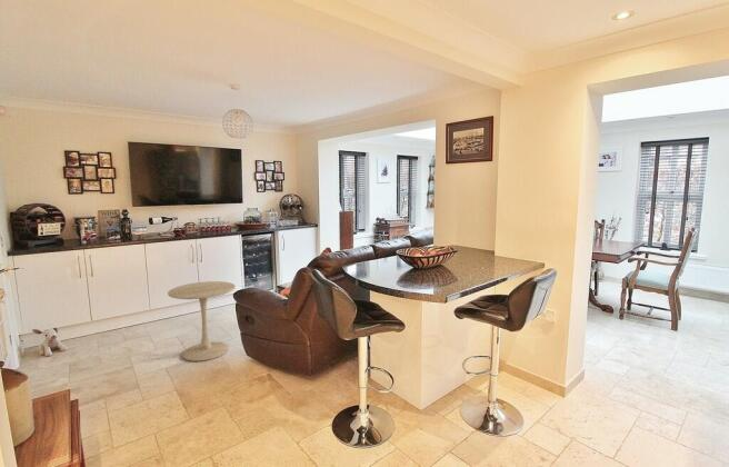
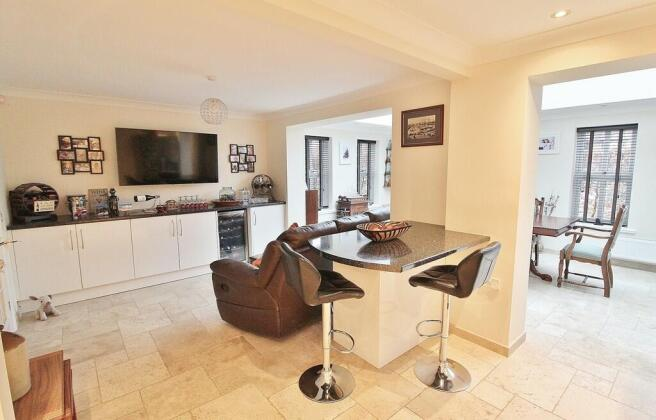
- side table [167,280,237,362]
